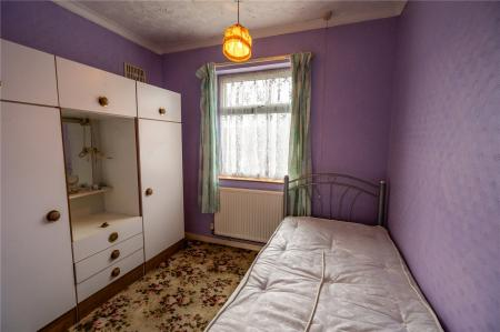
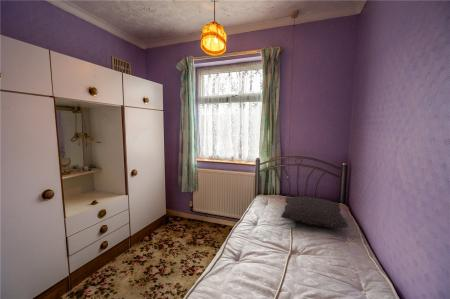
+ pillow [280,195,350,229]
